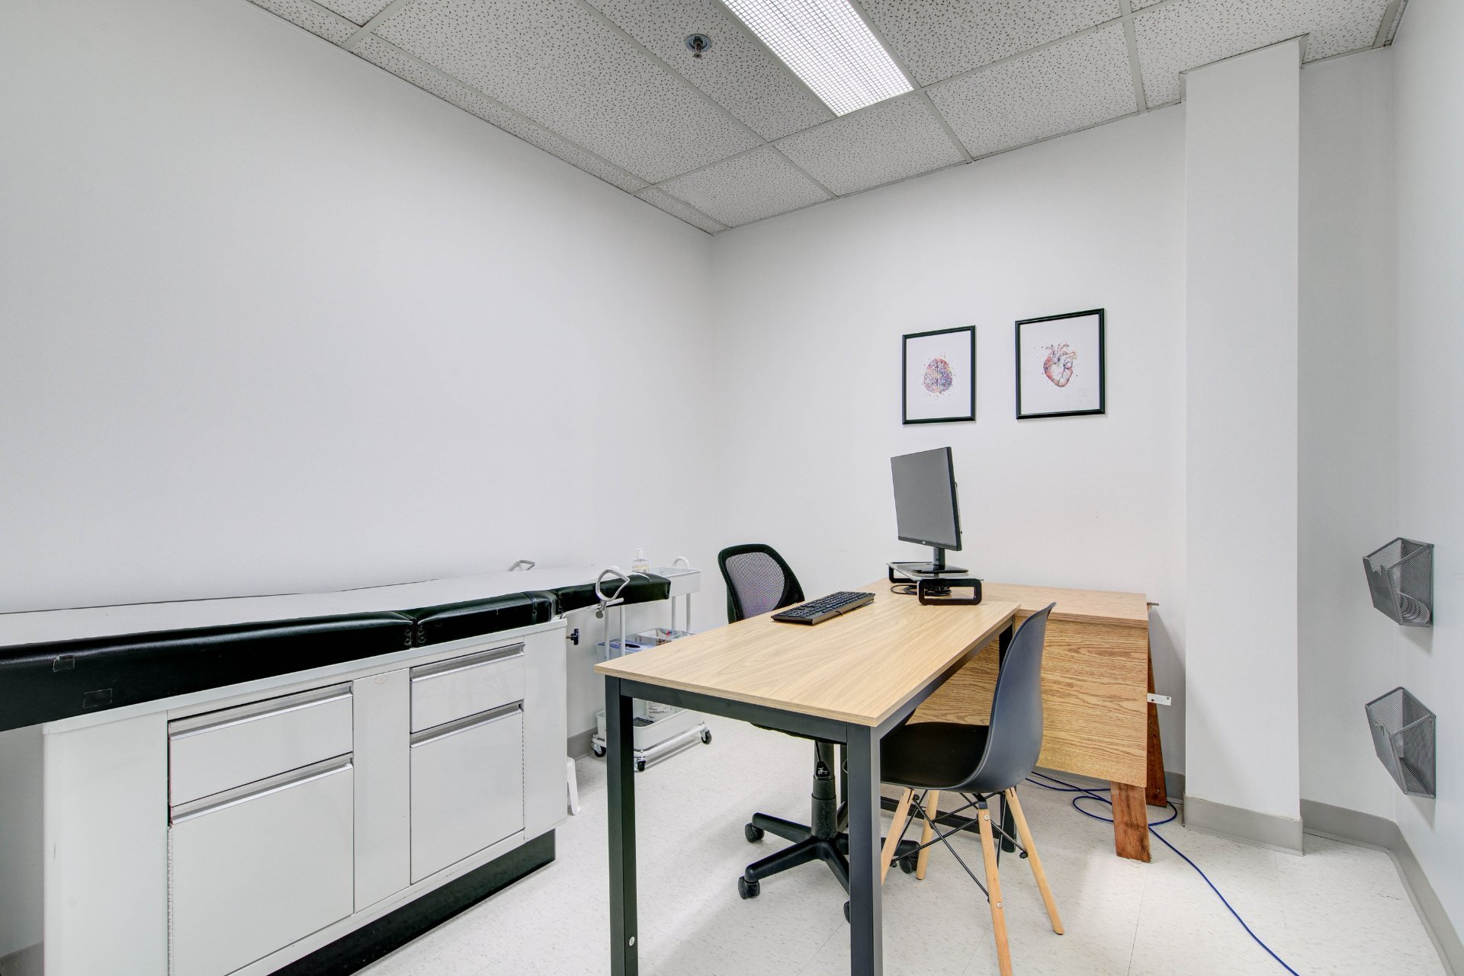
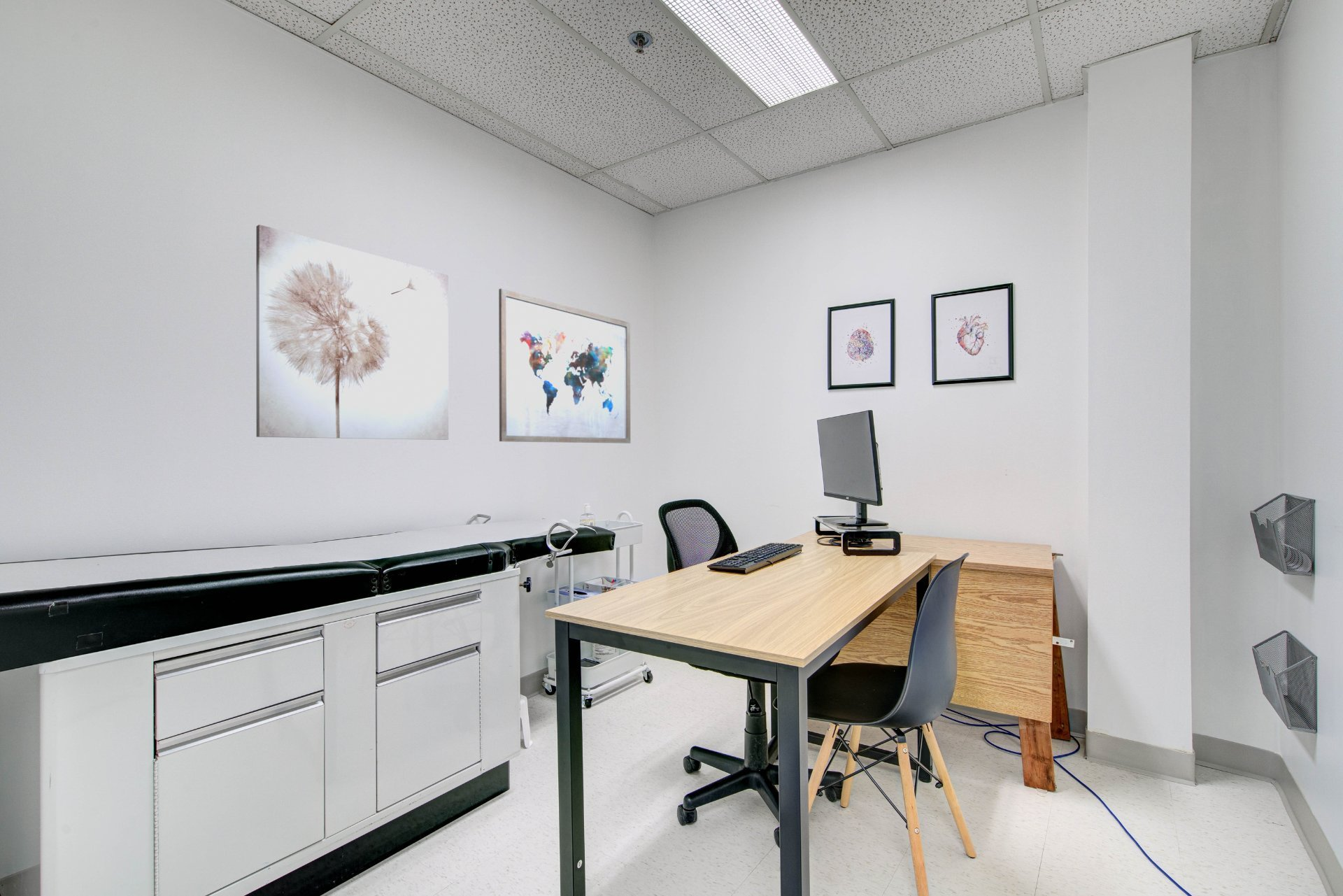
+ wall art [255,224,449,441]
+ wall art [498,287,631,444]
